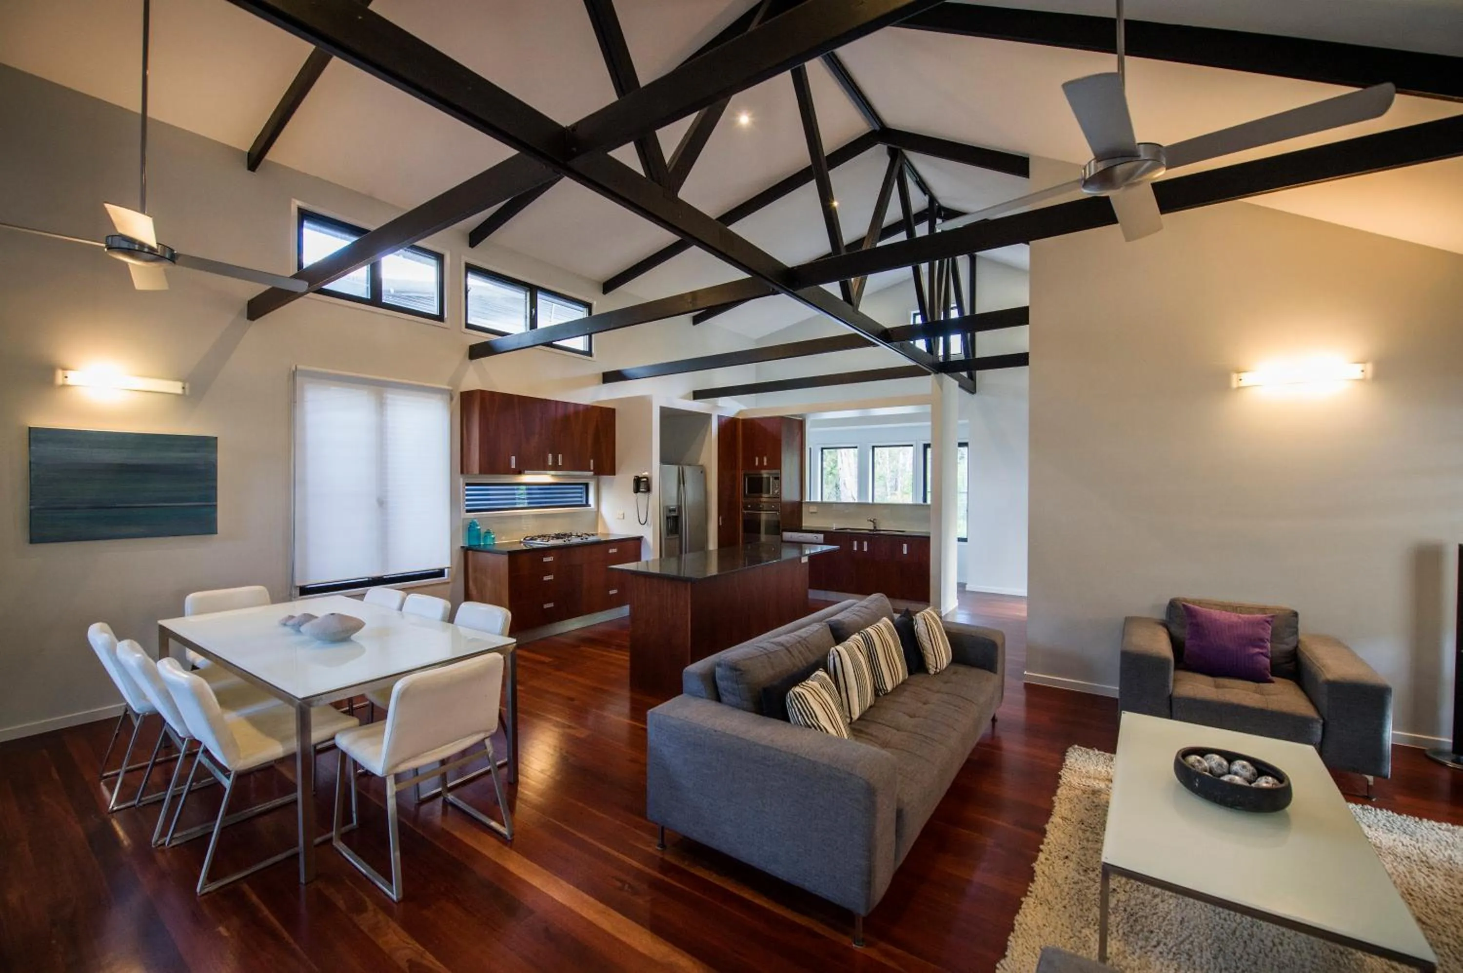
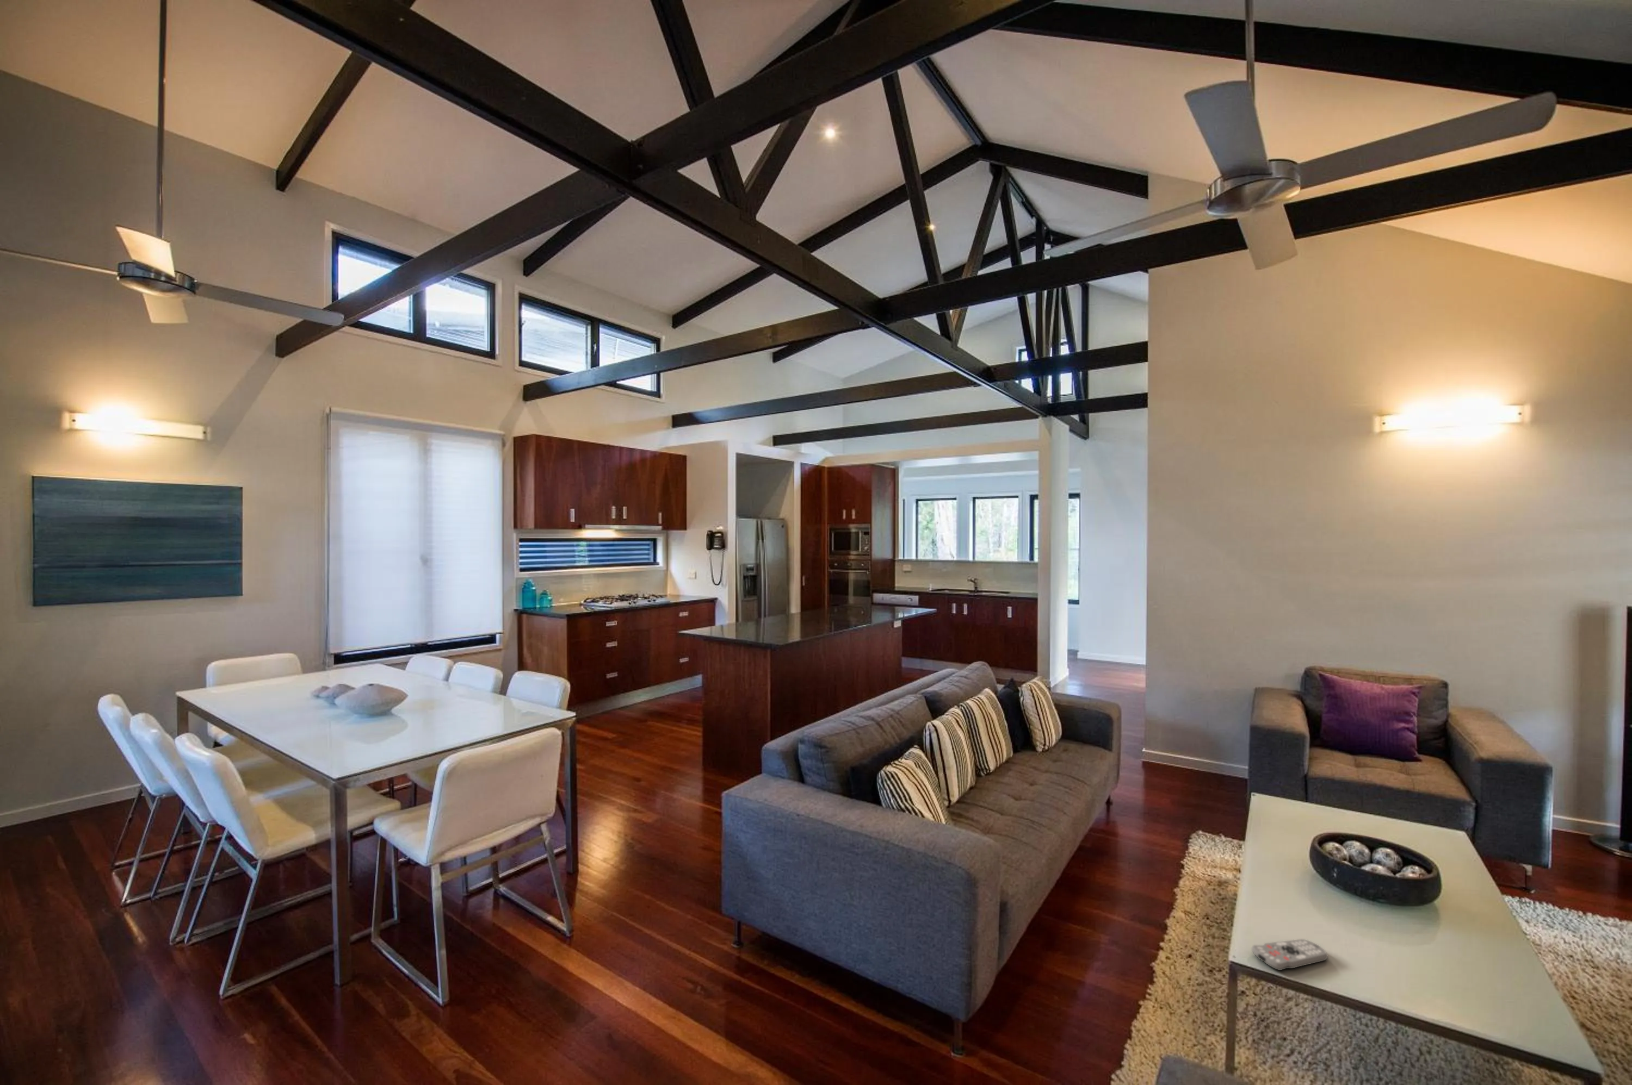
+ remote control [1250,938,1328,971]
